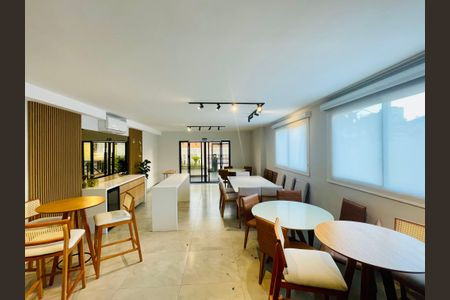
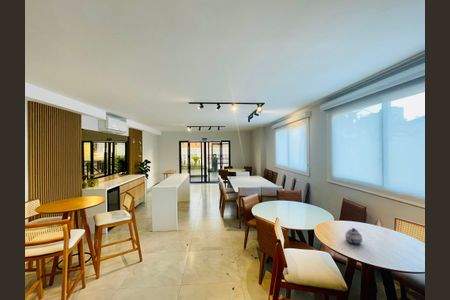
+ teapot [344,227,363,245]
